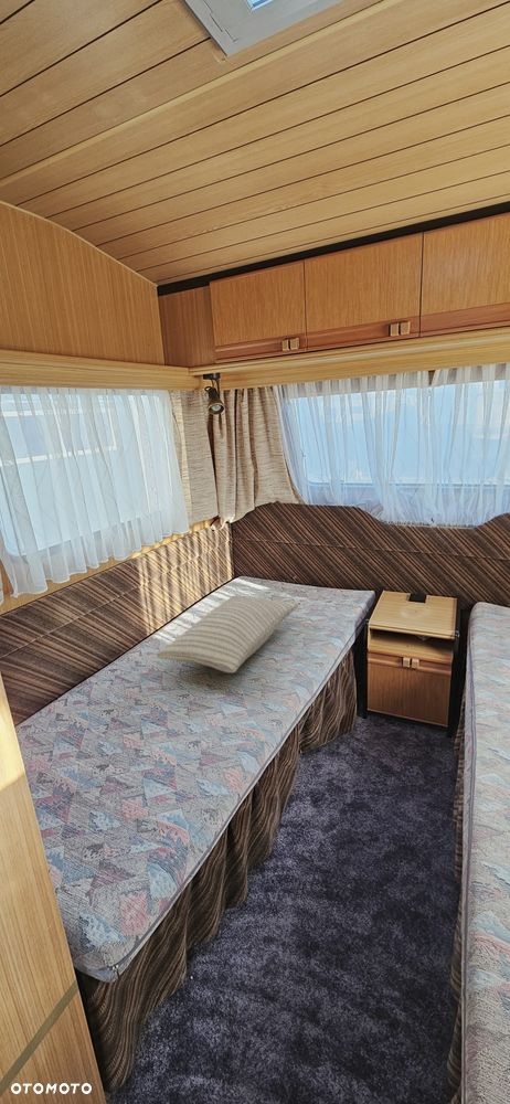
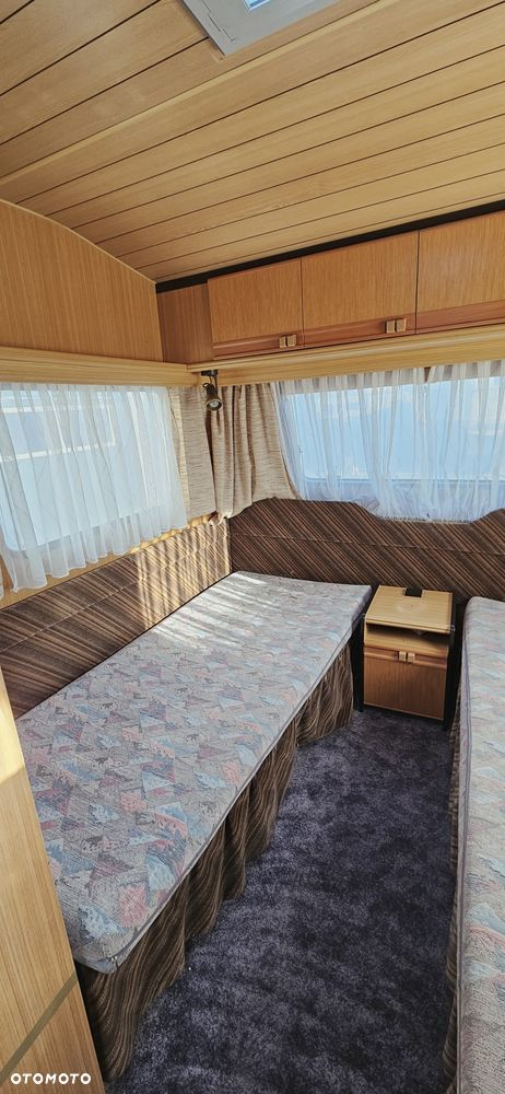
- pillow [155,594,300,673]
